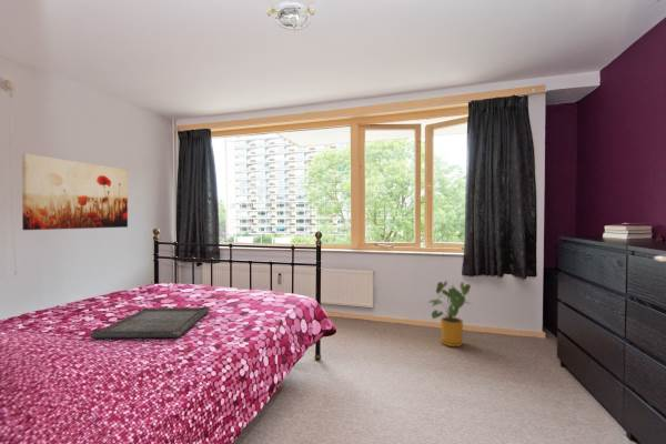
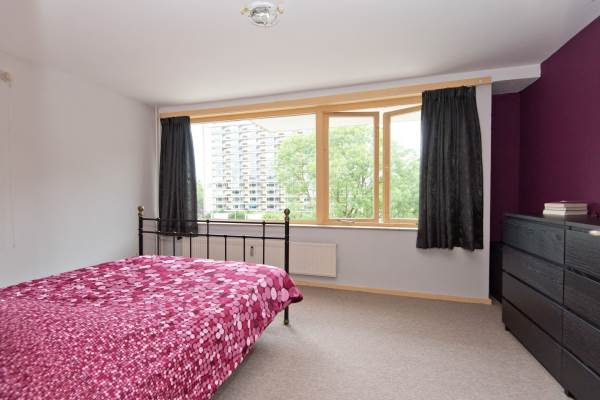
- serving tray [89,306,211,340]
- house plant [427,280,474,347]
- wall art [21,152,129,231]
